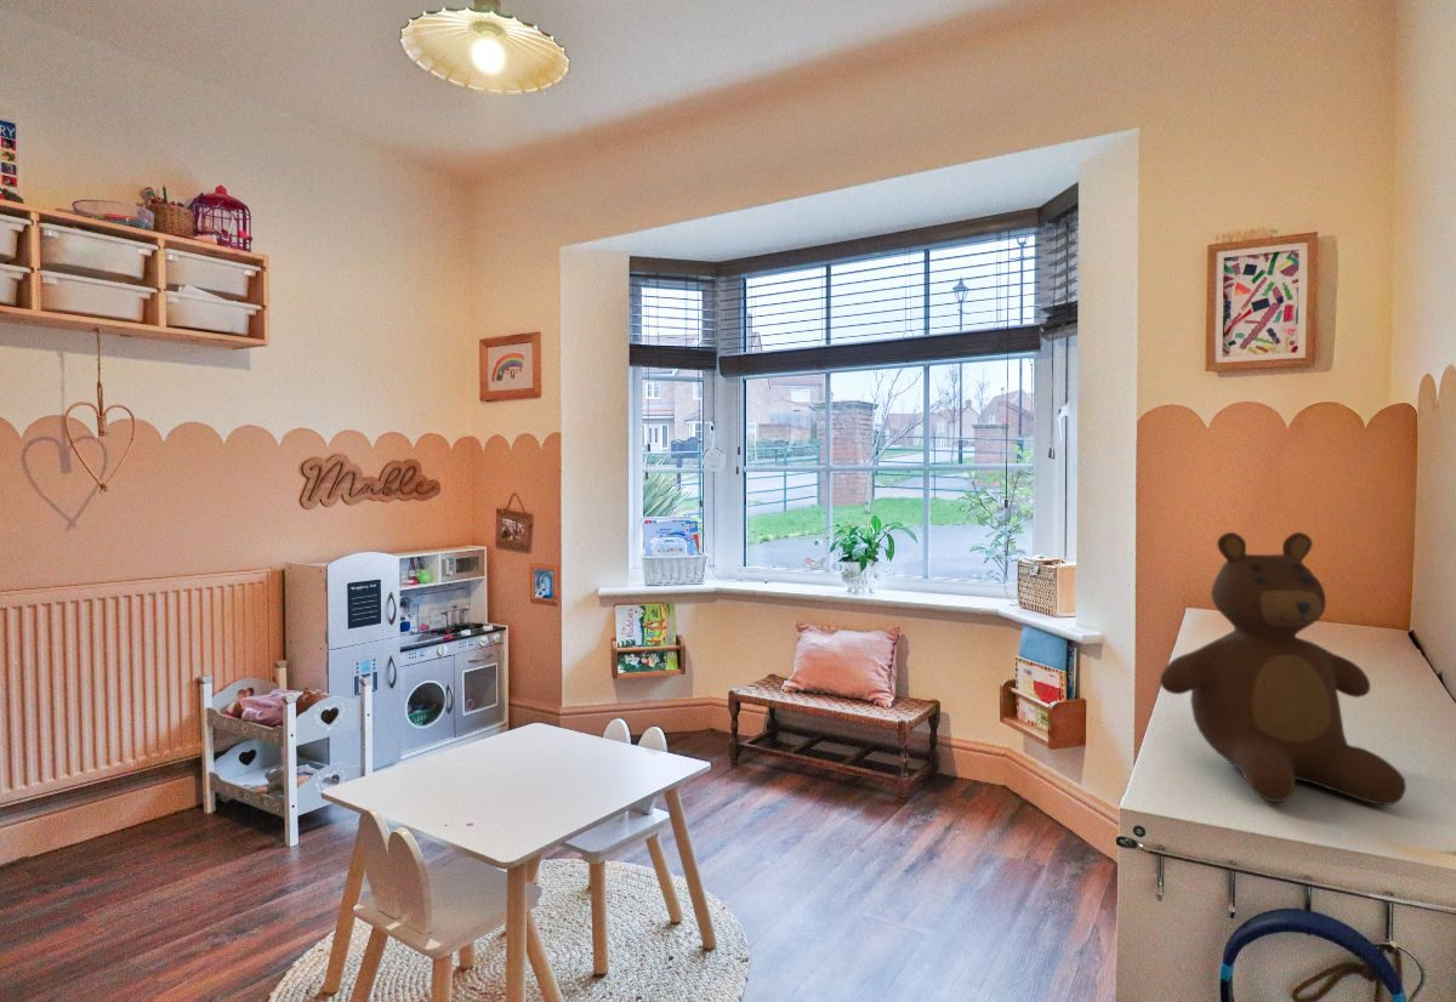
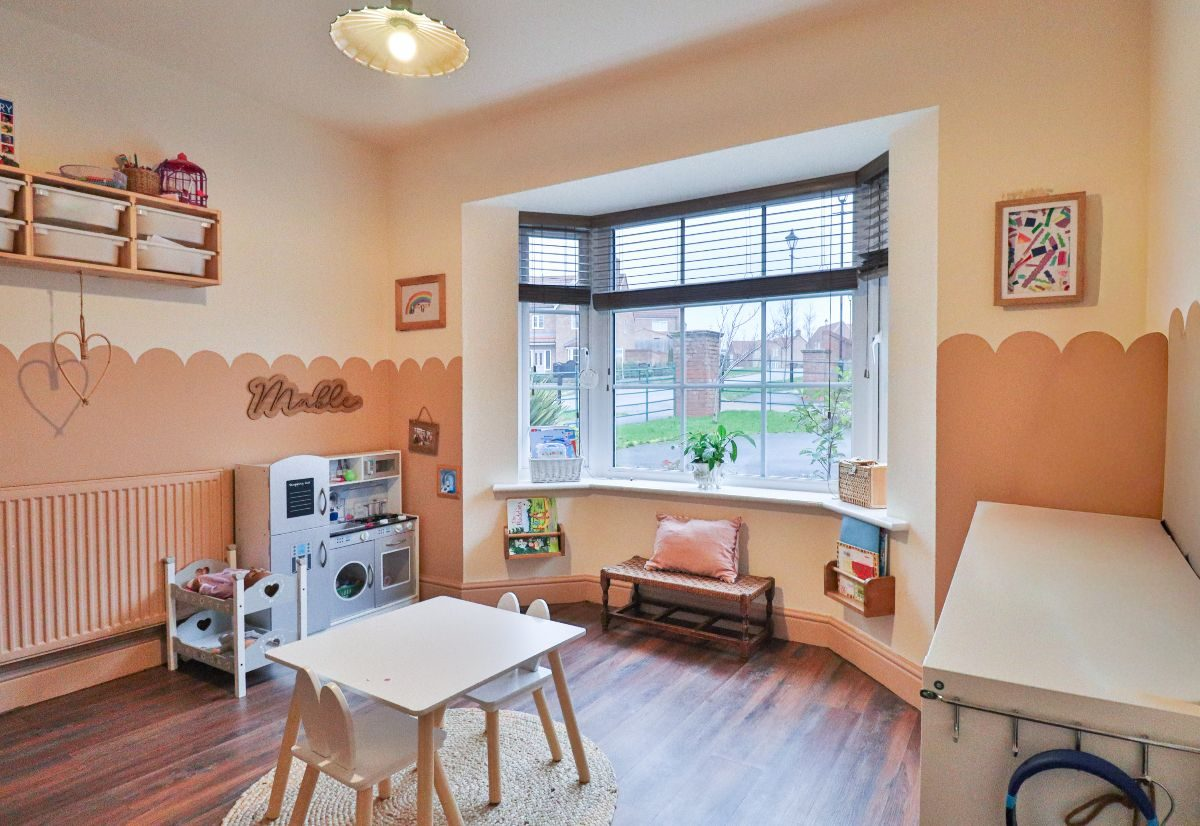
- teddy bear [1159,531,1407,807]
